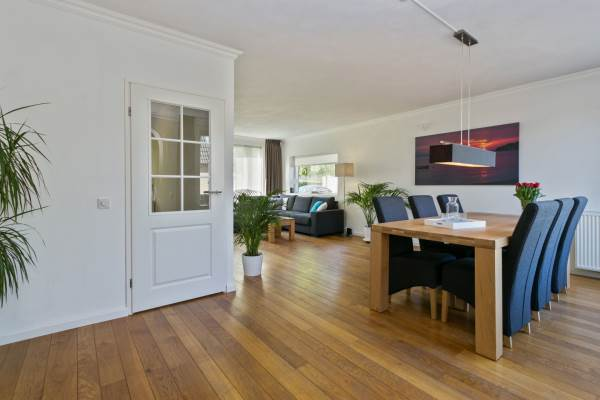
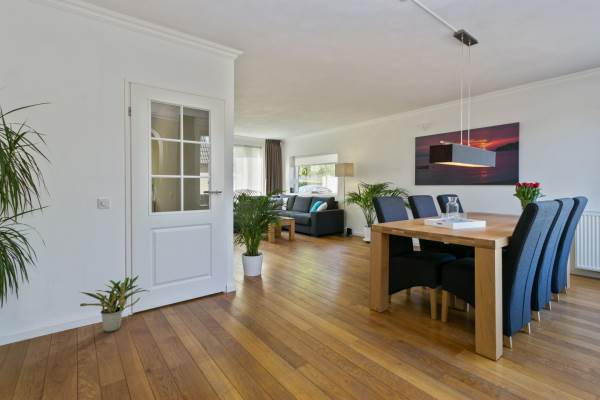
+ potted plant [78,274,151,333]
